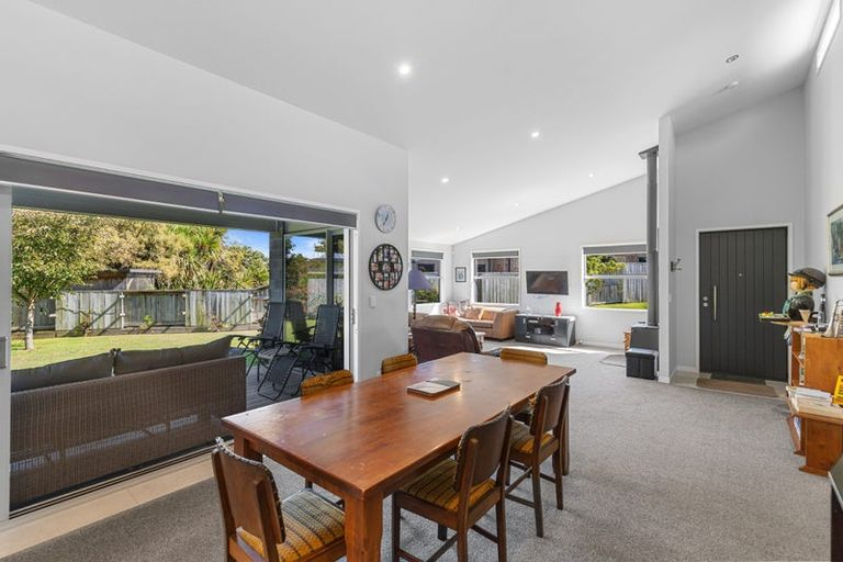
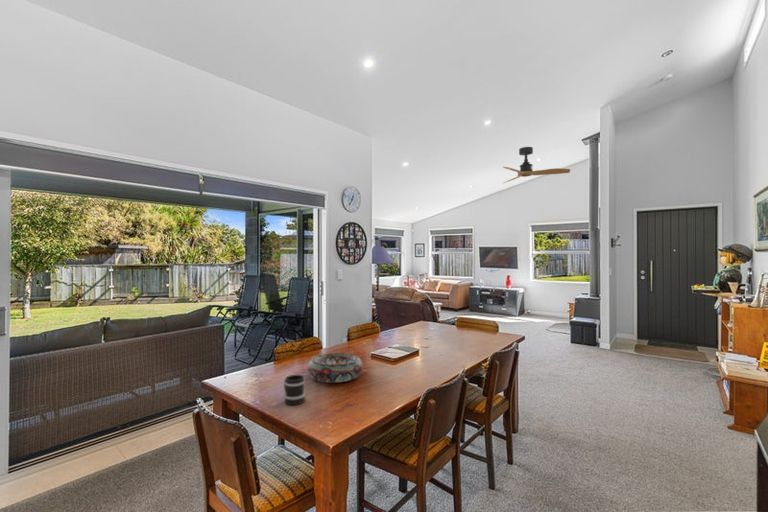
+ ceiling fan [502,146,571,184]
+ mug [283,374,306,406]
+ decorative bowl [307,352,364,384]
